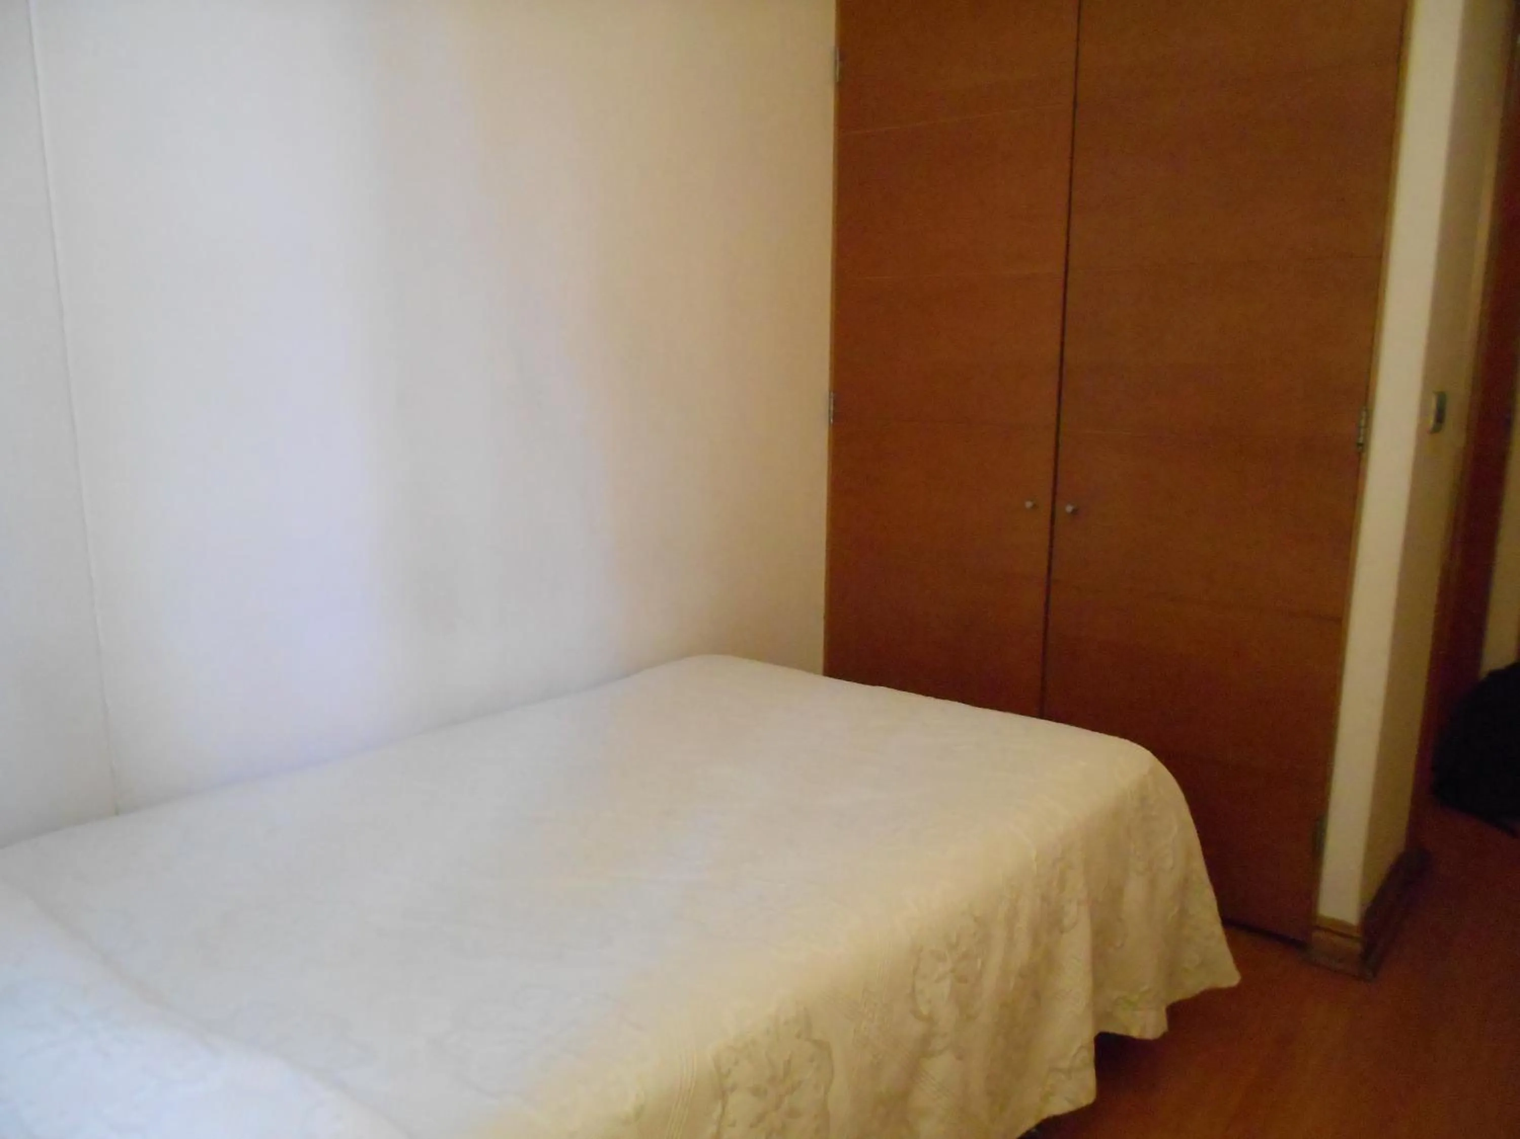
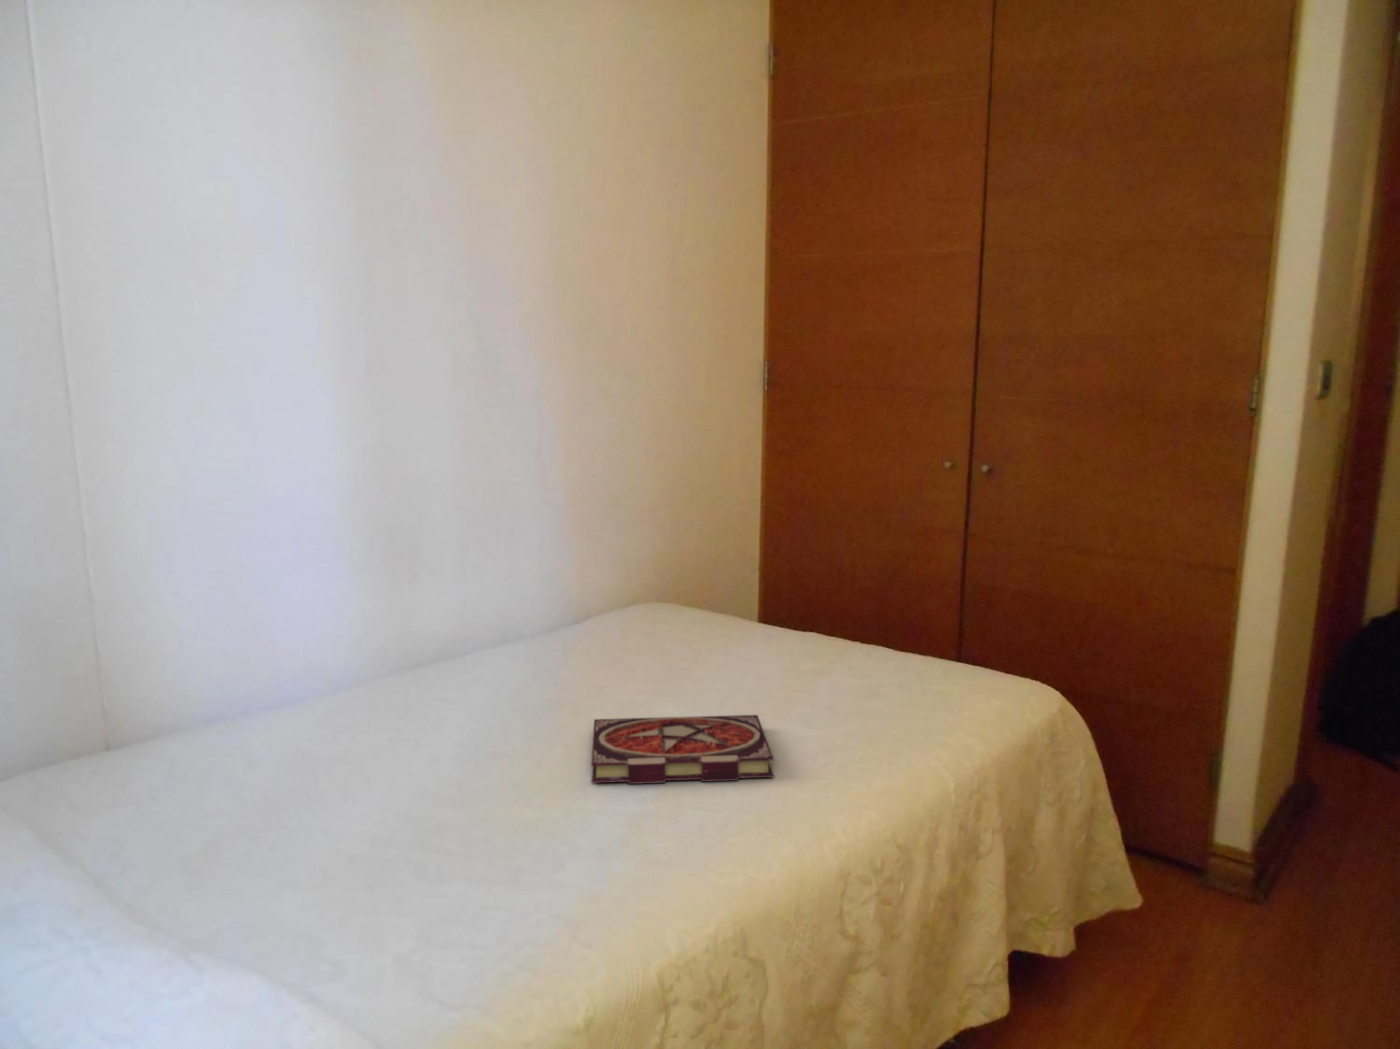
+ book [591,714,775,785]
